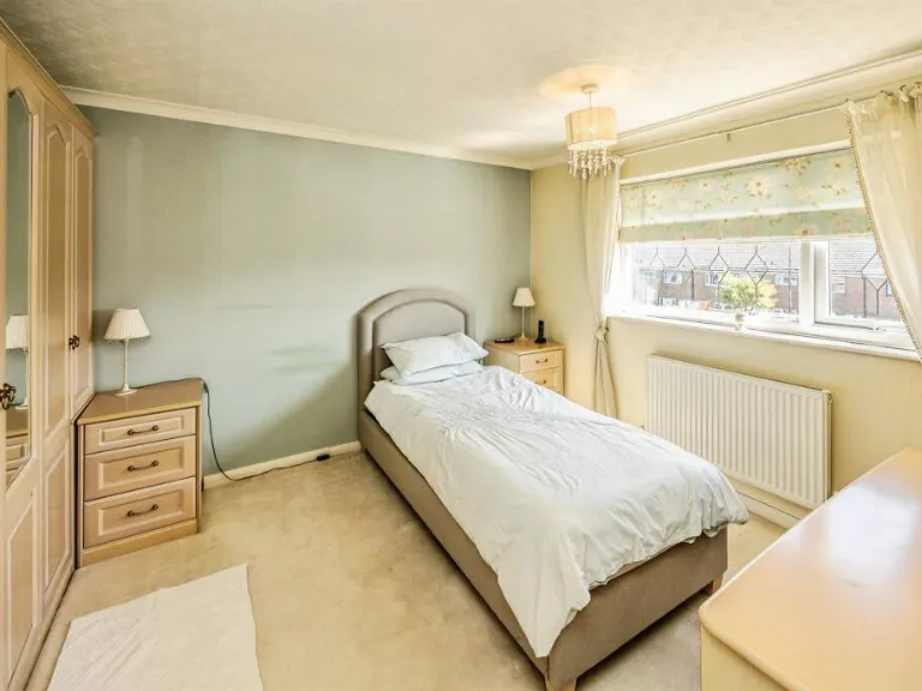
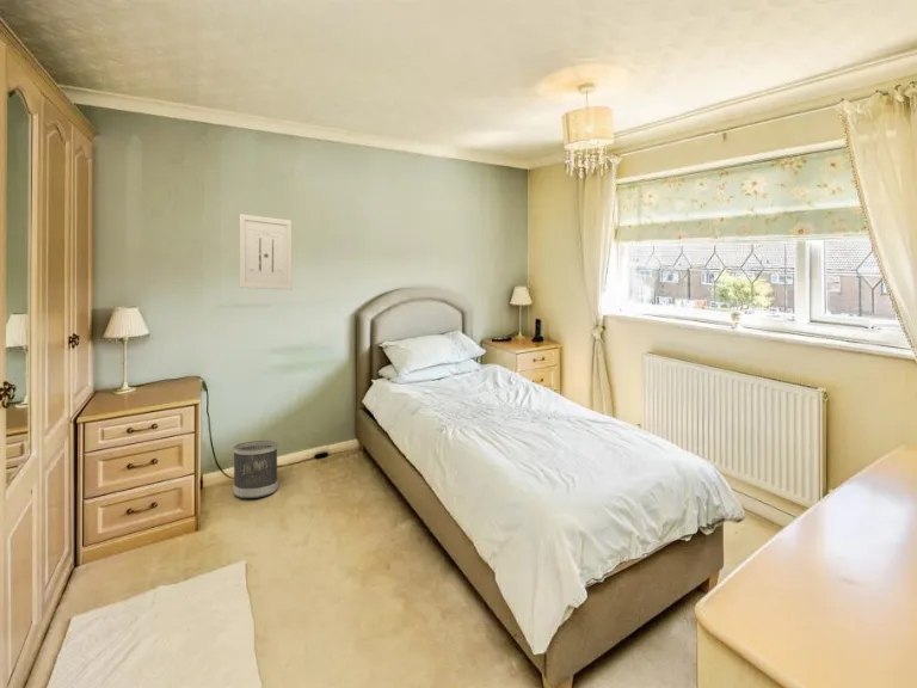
+ wastebasket [232,440,279,499]
+ wall art [239,213,293,291]
